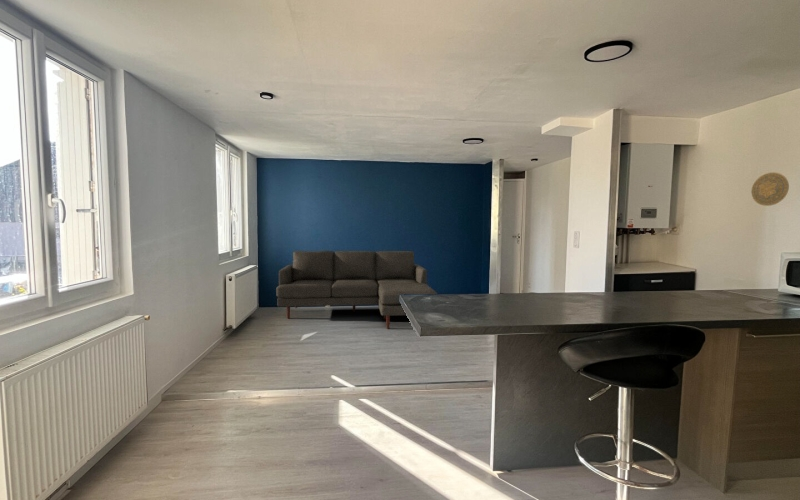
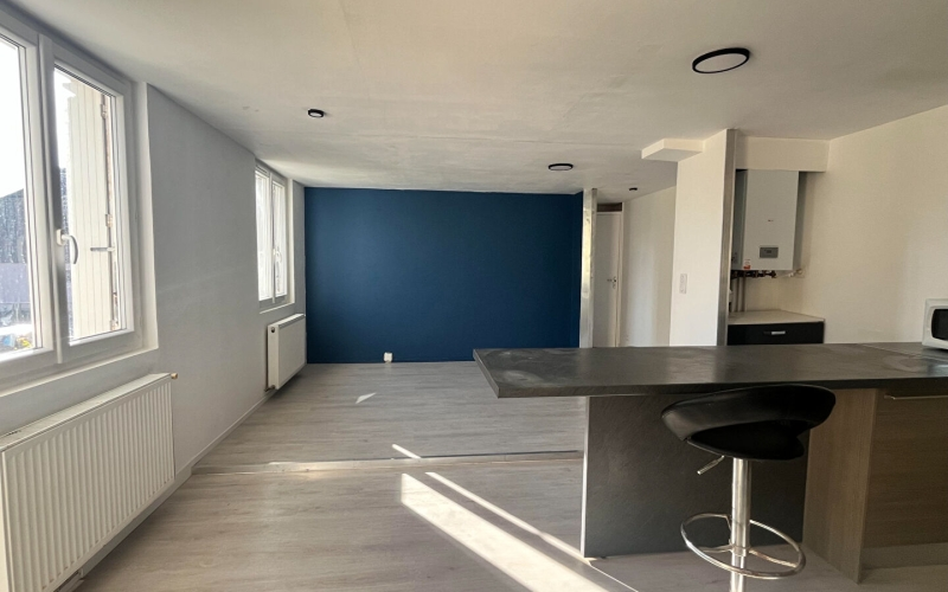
- decorative plate [750,171,790,207]
- sofa [275,250,438,330]
